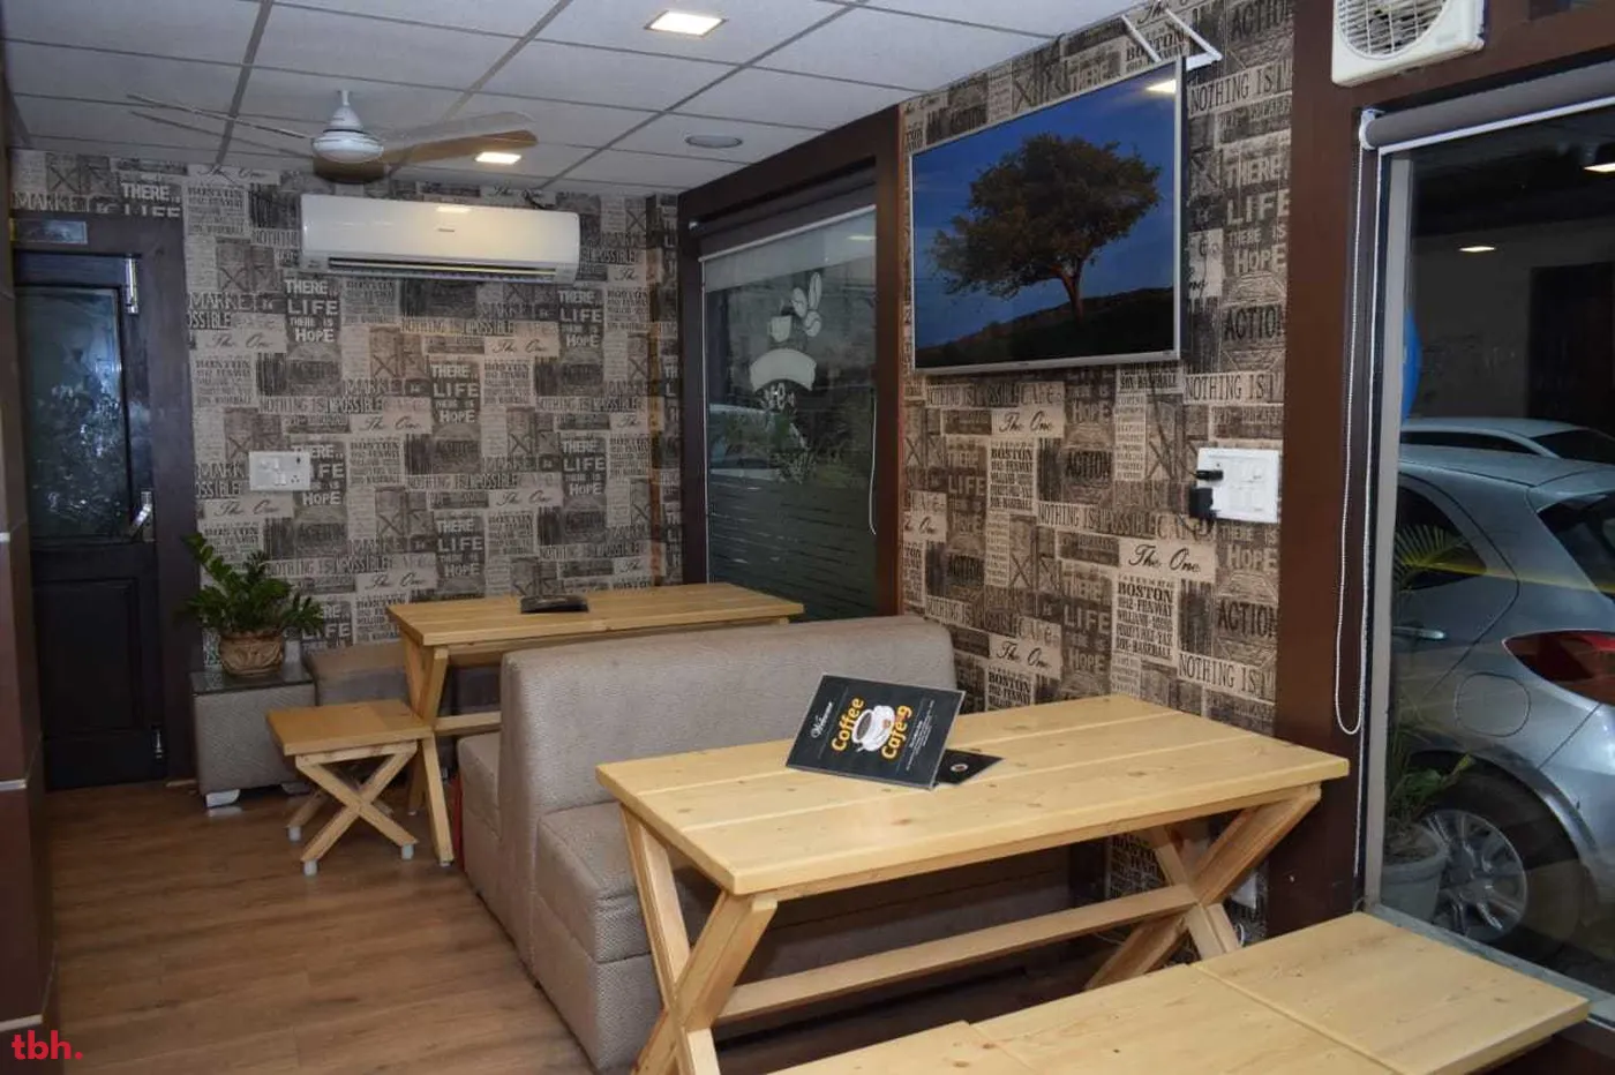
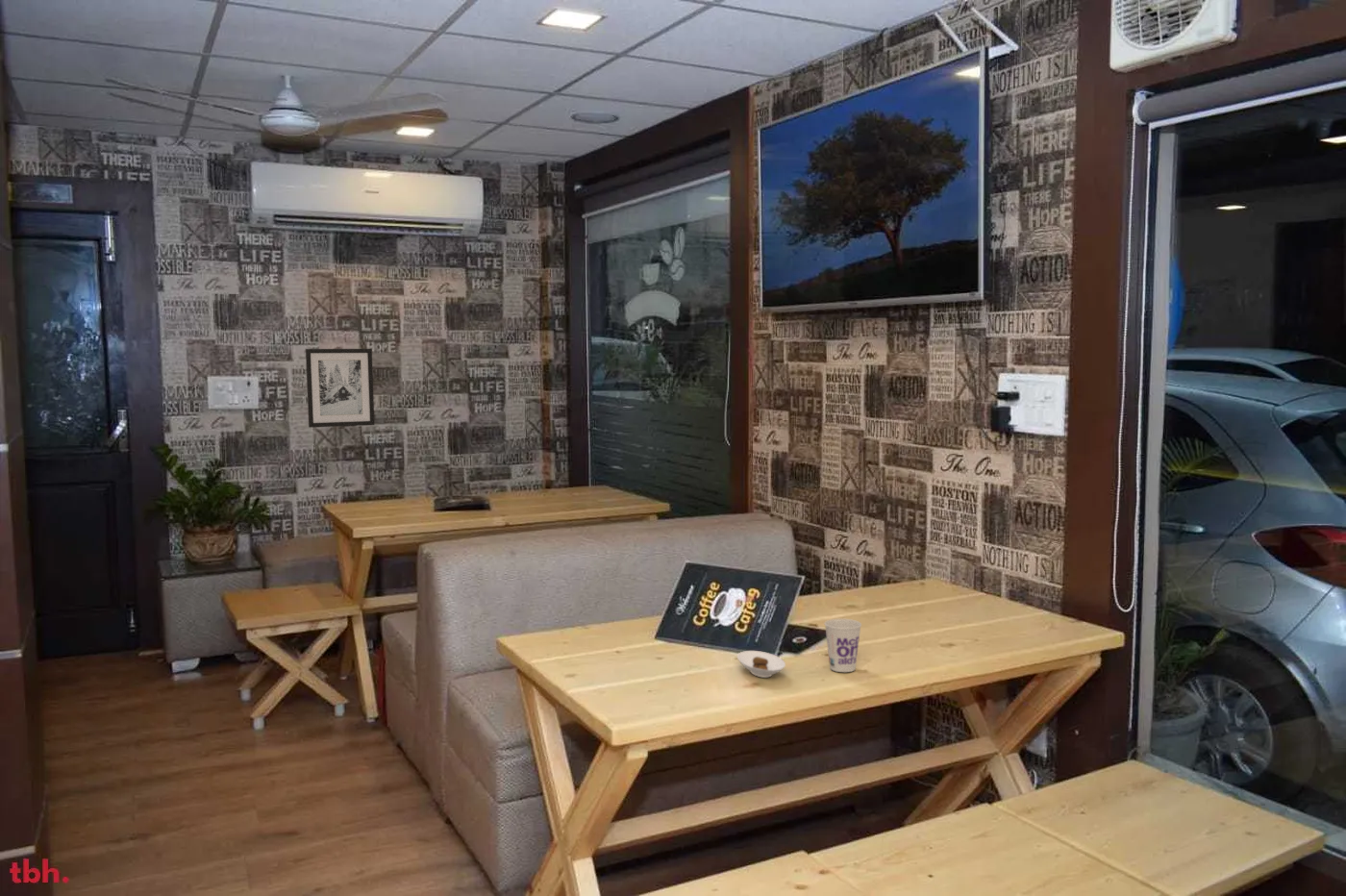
+ wall art [305,348,375,429]
+ cup [823,618,862,673]
+ saucer [736,650,786,679]
